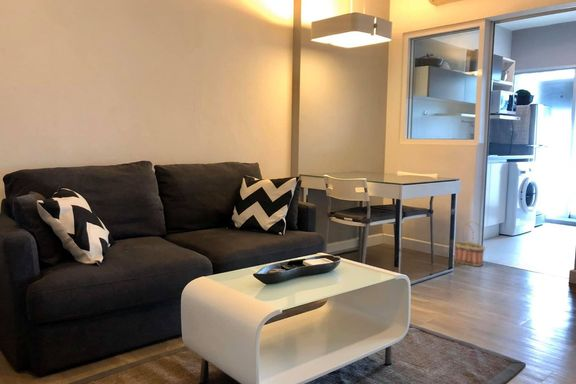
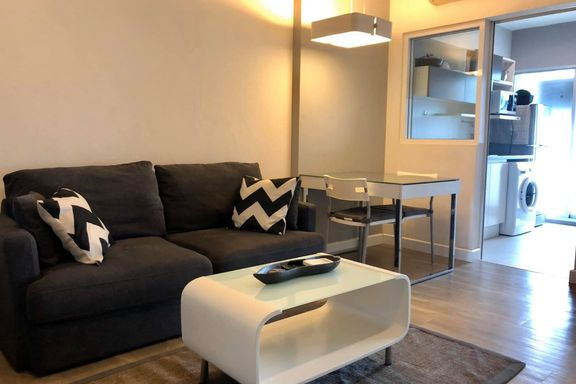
- basket [453,221,486,267]
